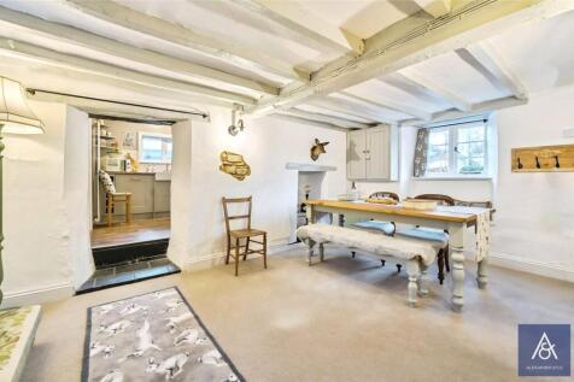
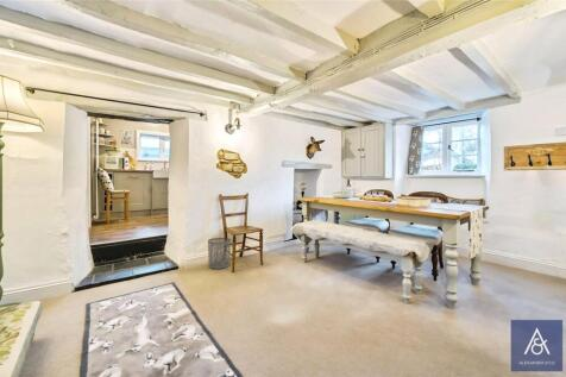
+ waste bin [207,237,232,270]
